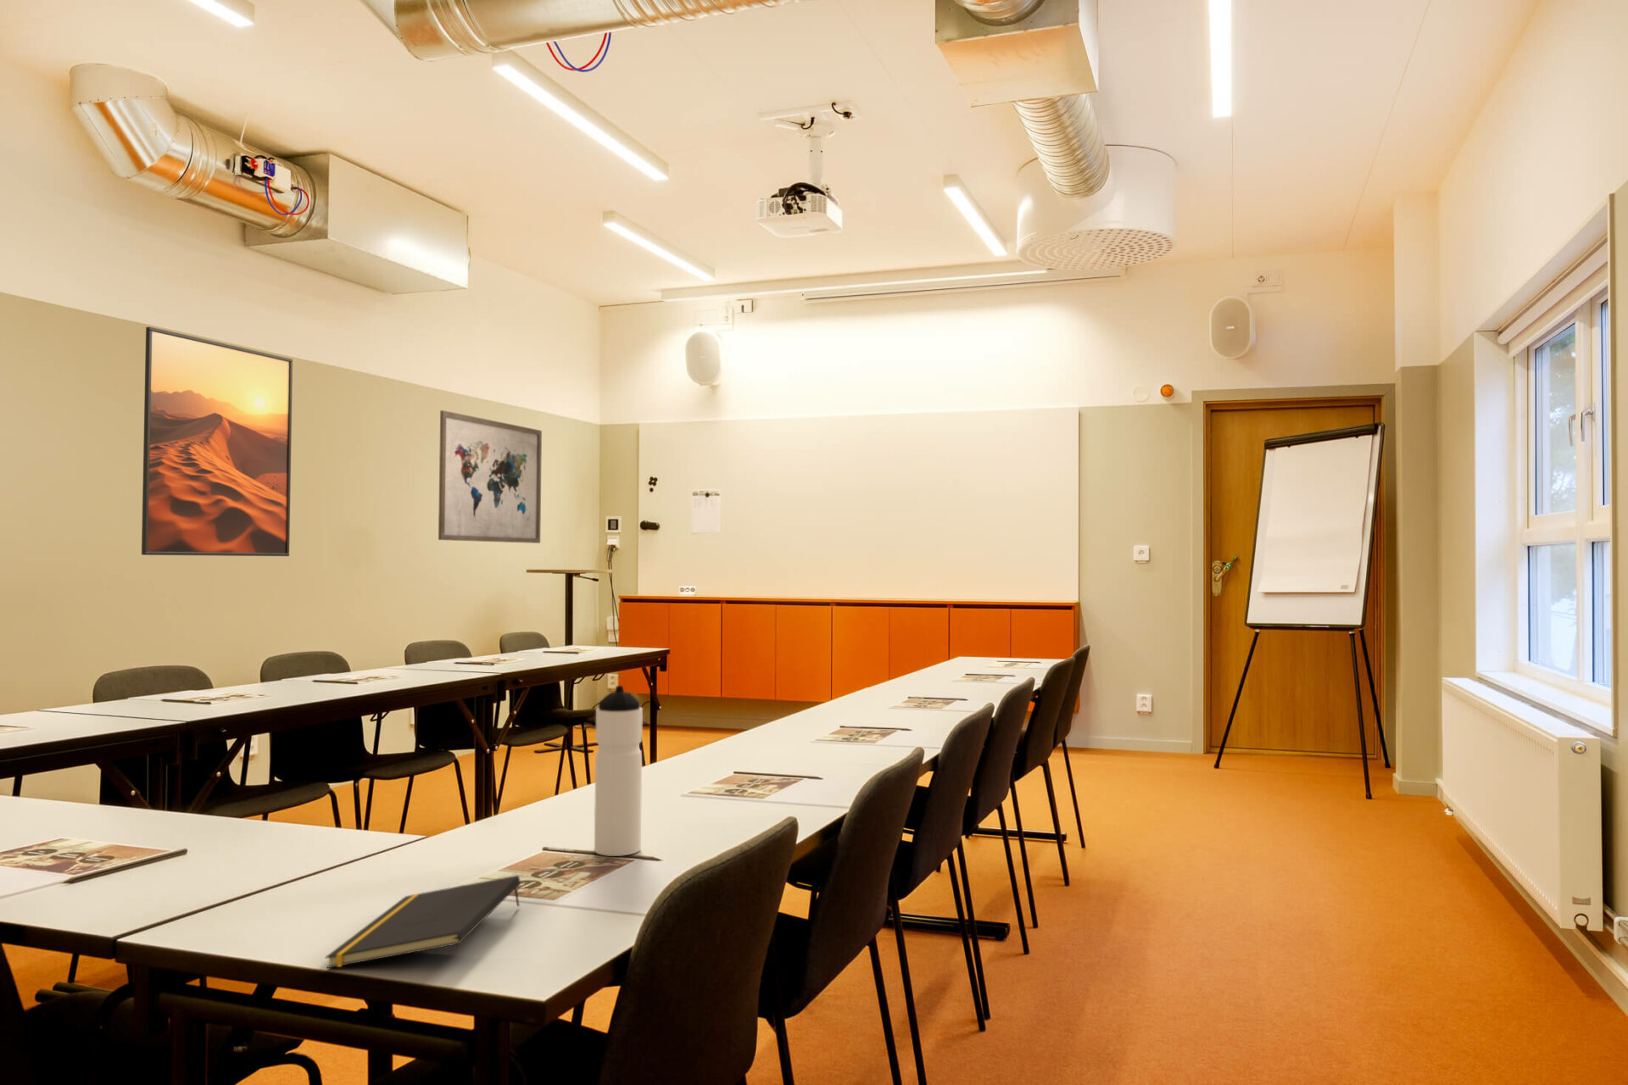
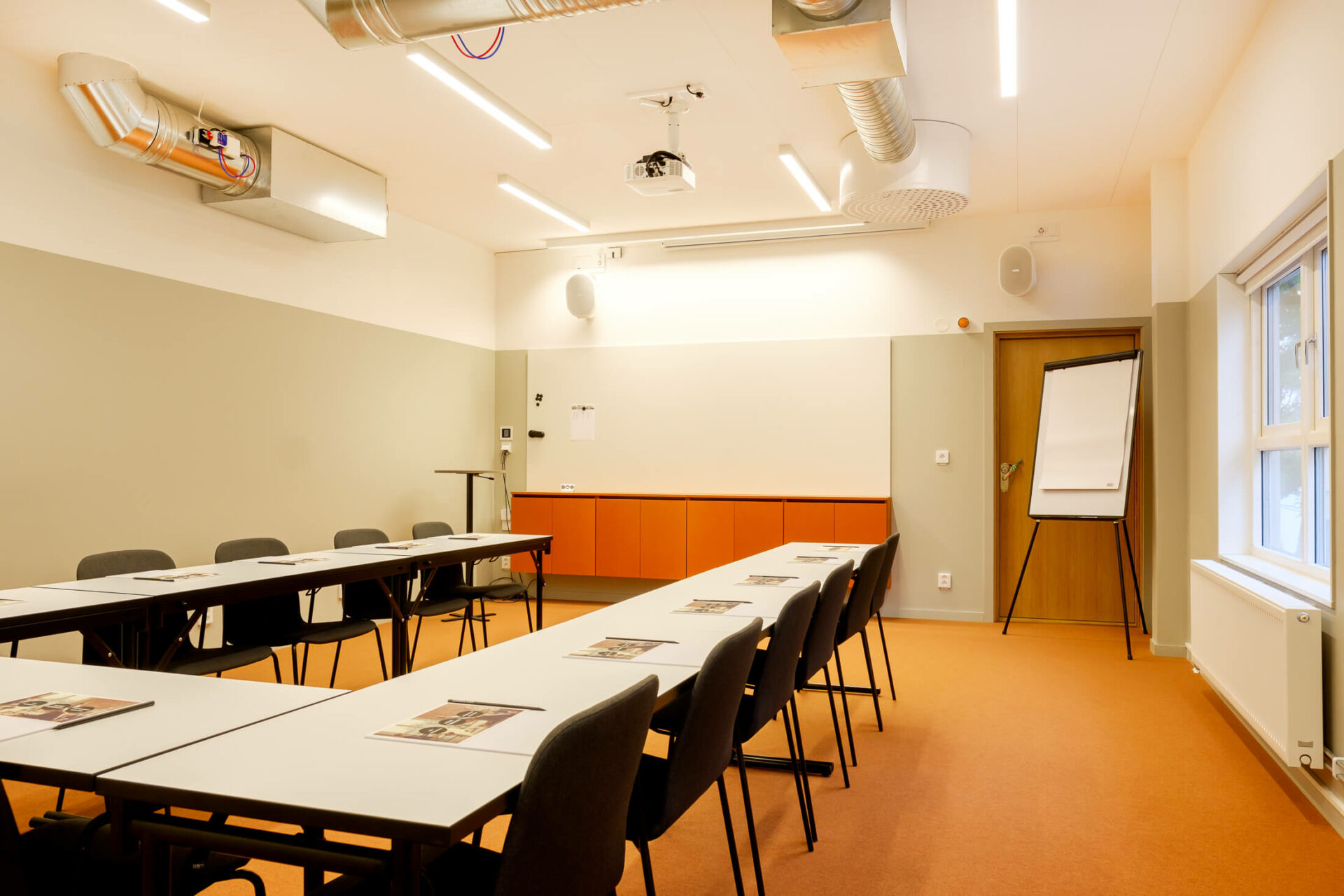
- notepad [323,874,521,969]
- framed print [141,326,293,557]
- water bottle [594,685,643,857]
- wall art [437,409,543,544]
